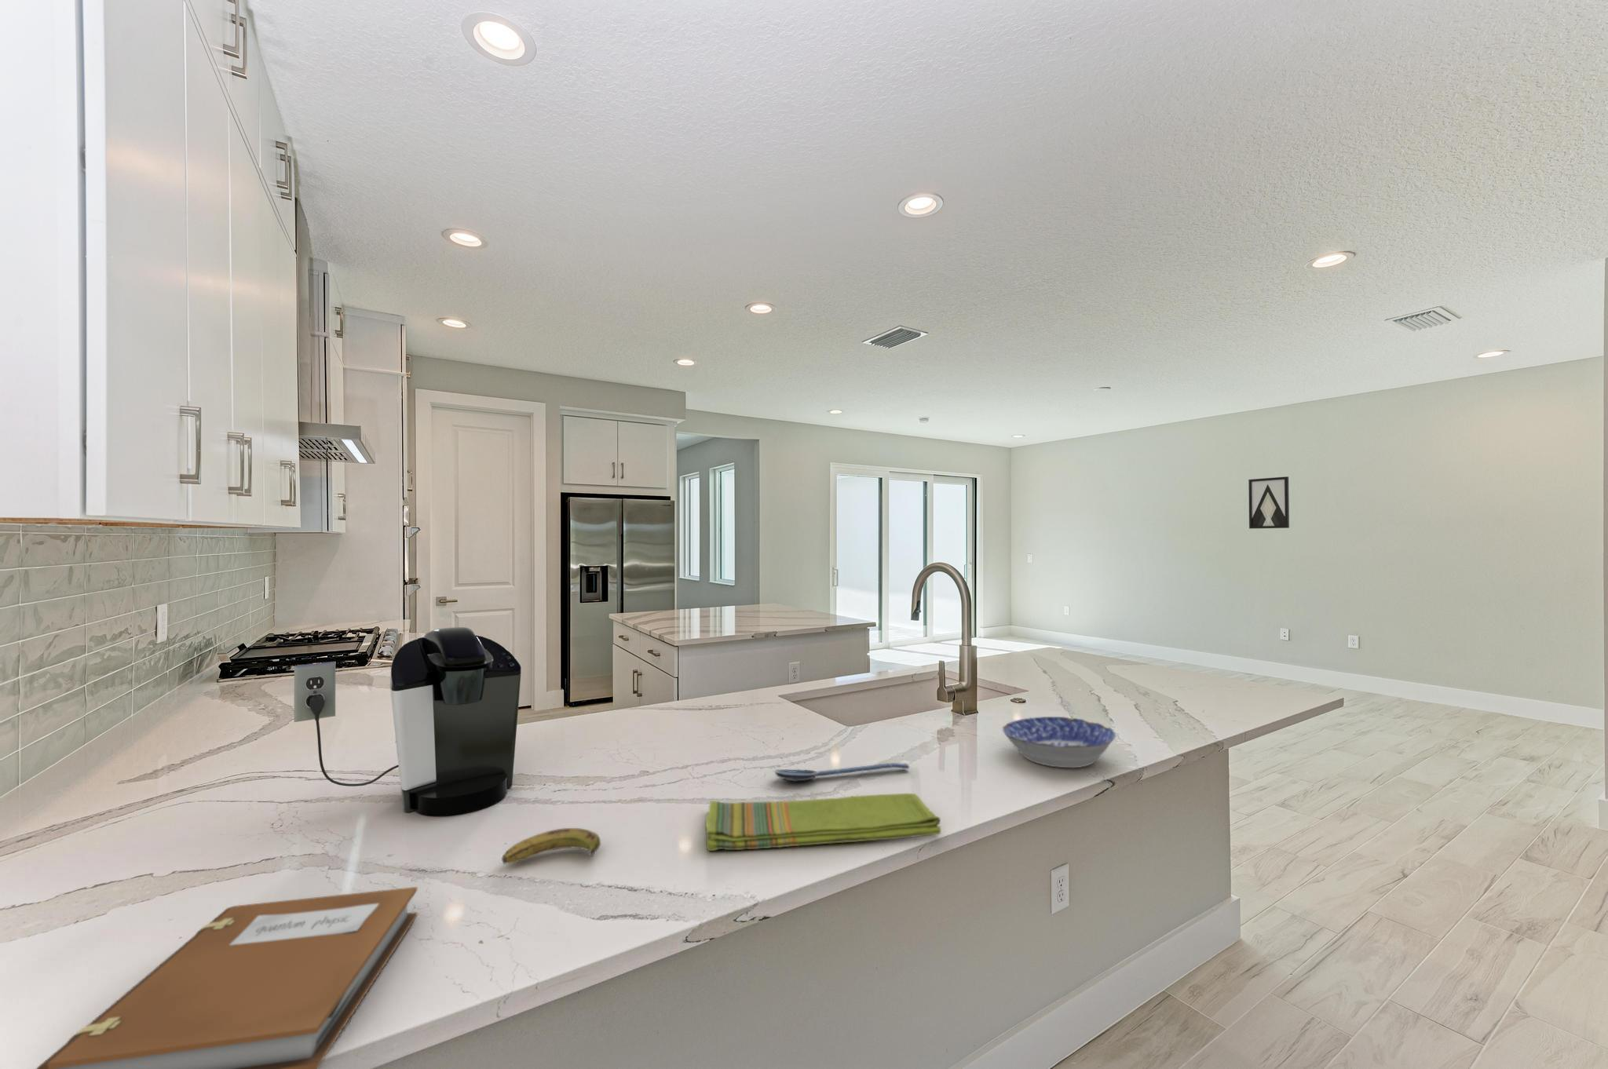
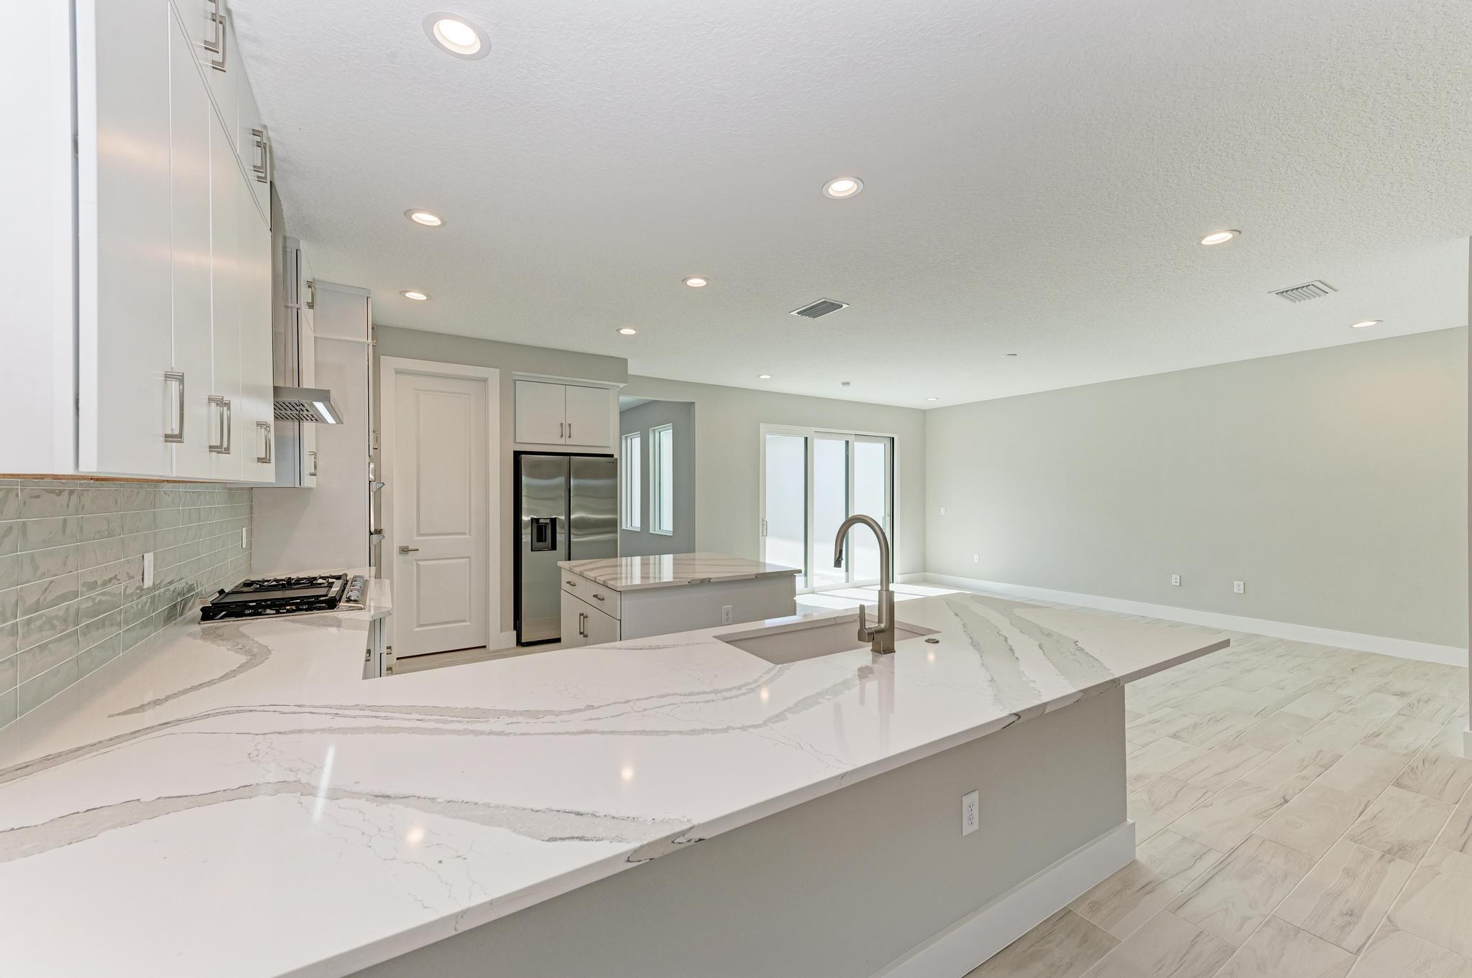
- dish towel [705,792,941,852]
- notebook [36,886,418,1069]
- bowl [1001,716,1117,768]
- wall art [1248,476,1290,530]
- spoon [773,762,910,783]
- banana [501,827,601,865]
- coffee maker [293,626,522,816]
